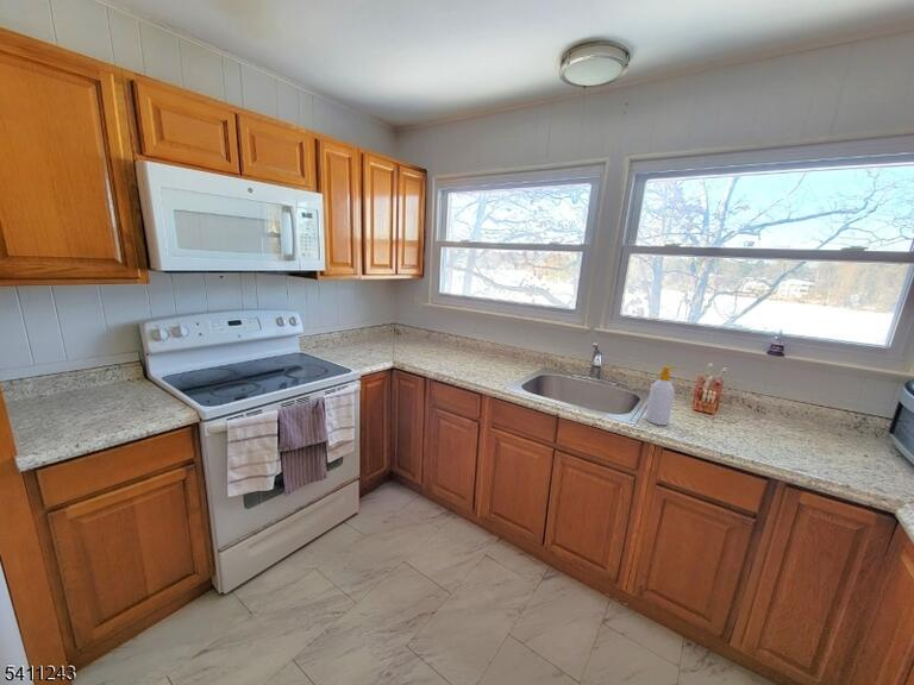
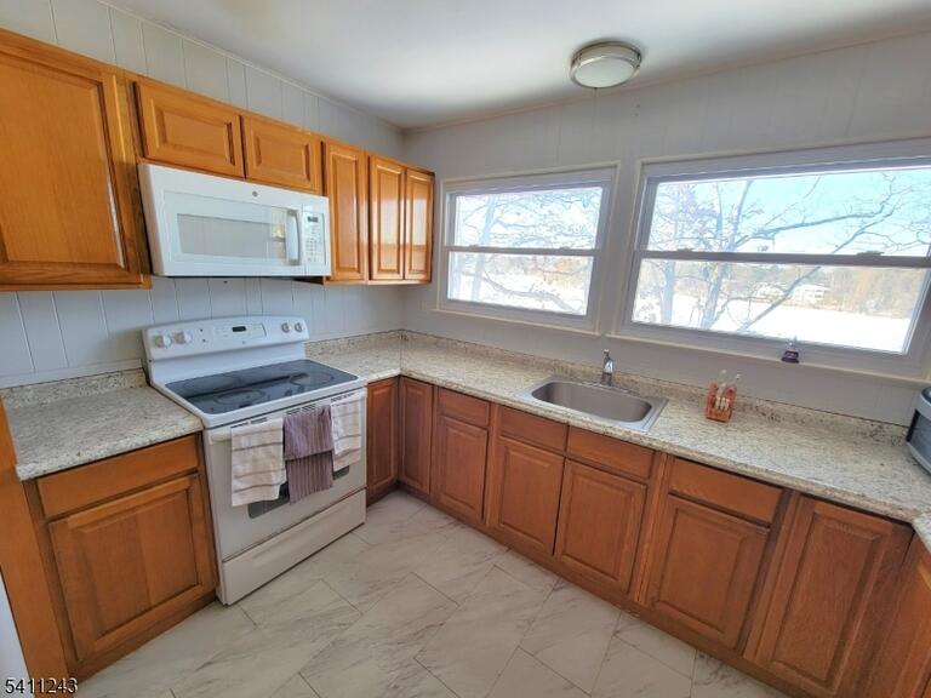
- soap bottle [645,365,678,426]
